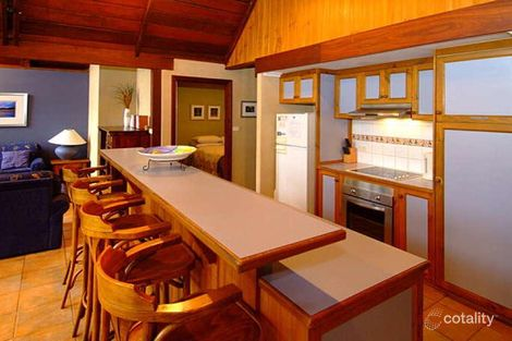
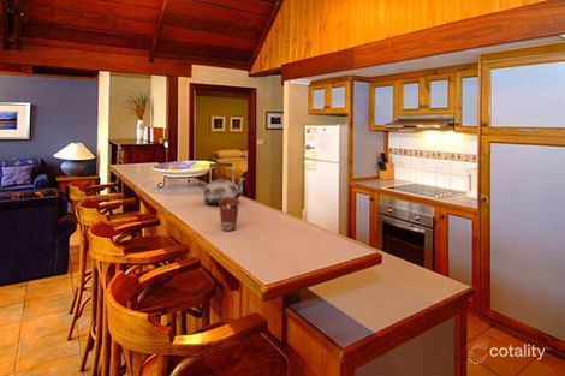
+ coffee cup [219,198,240,232]
+ kettle [203,161,245,207]
